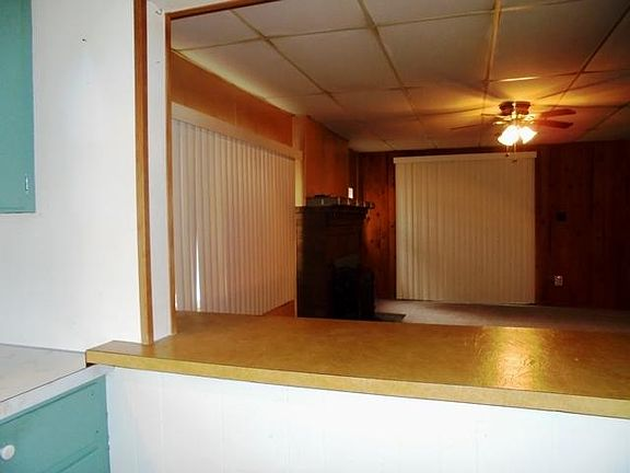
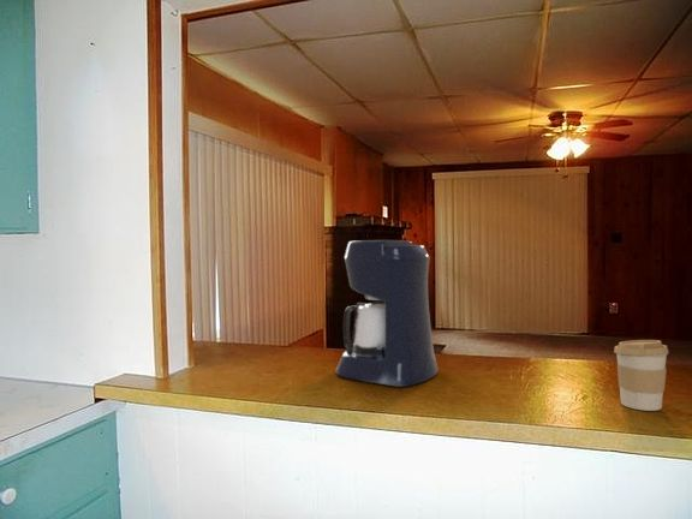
+ coffee cup [613,339,669,412]
+ coffee maker [335,239,439,388]
